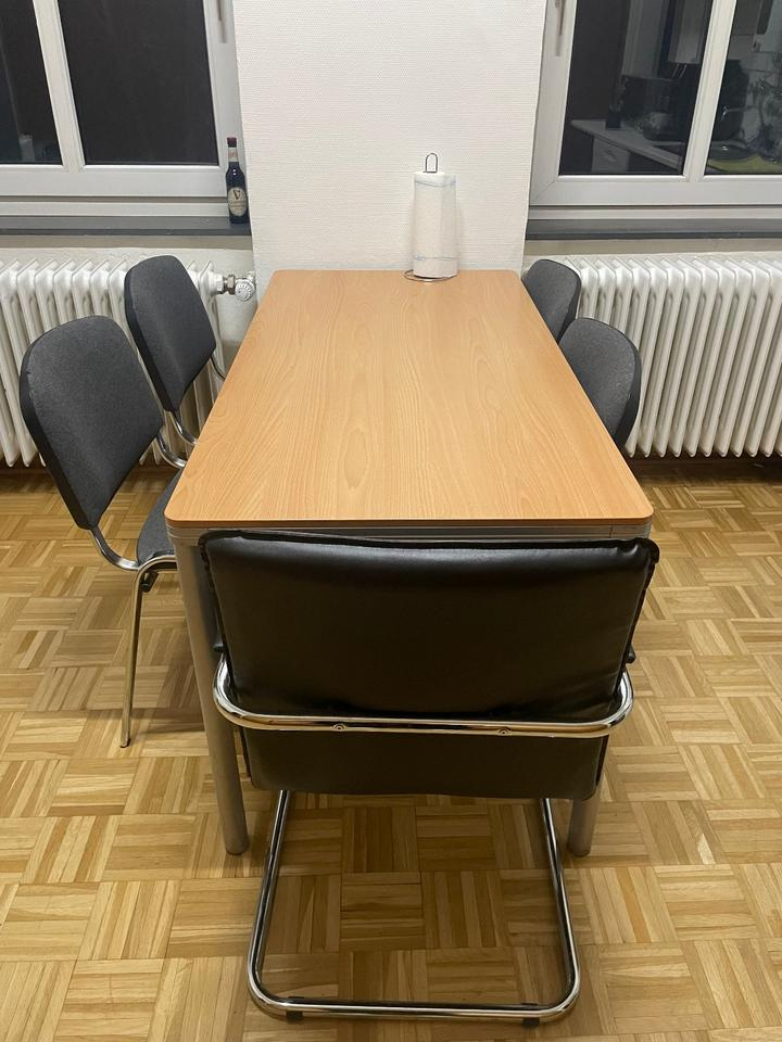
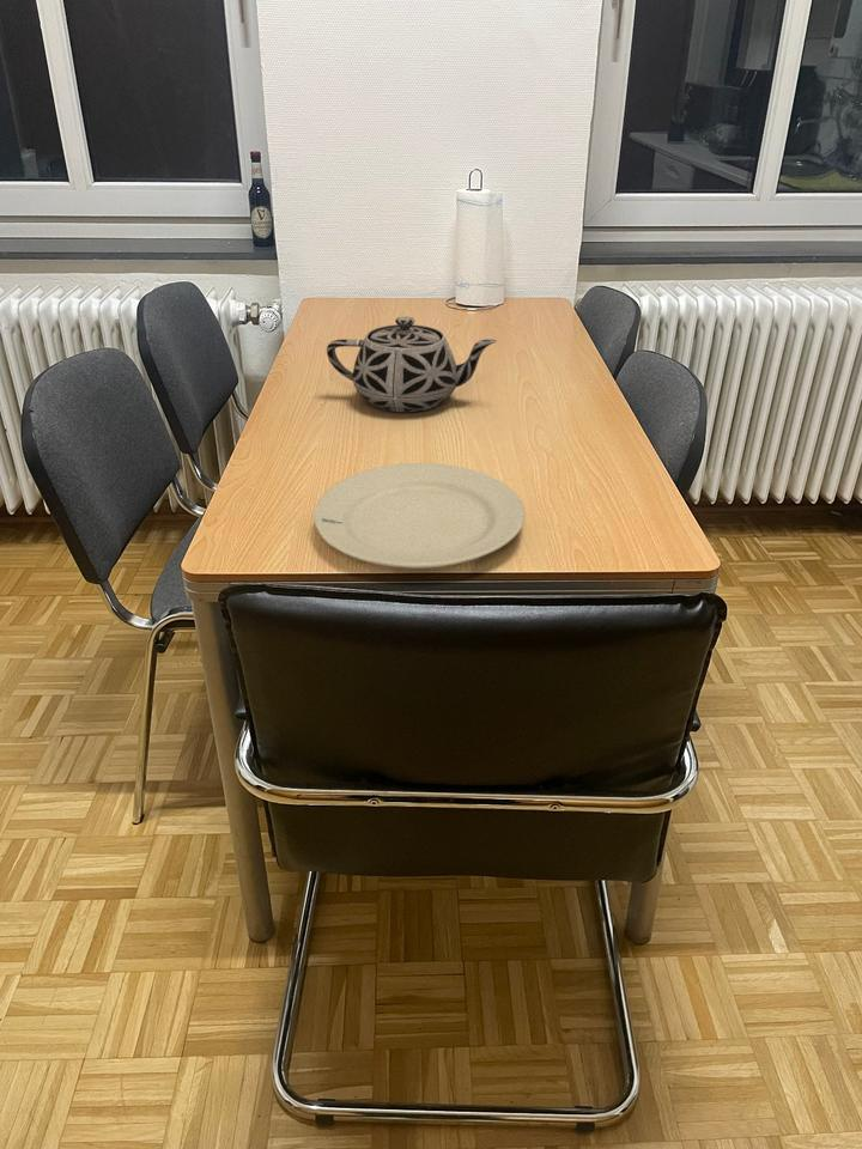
+ chinaware [312,462,526,570]
+ teapot [326,316,499,413]
